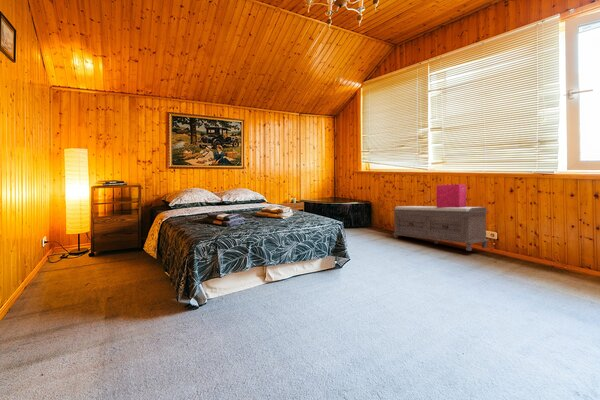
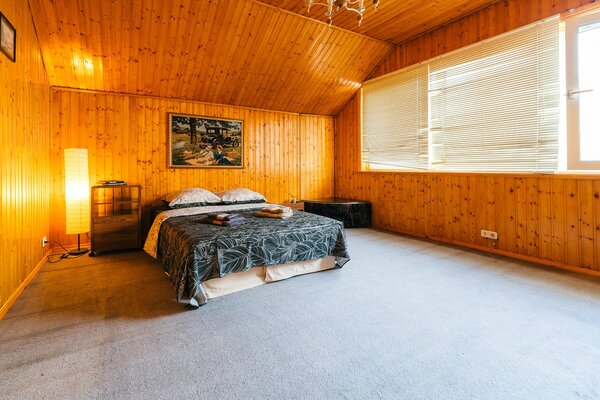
- storage bin [436,184,467,208]
- bench [391,205,490,252]
